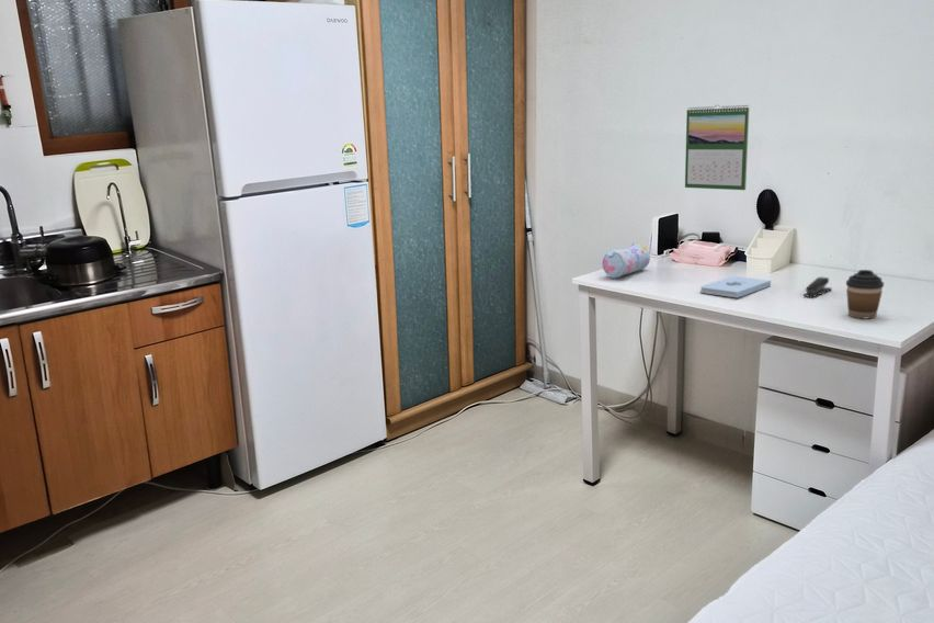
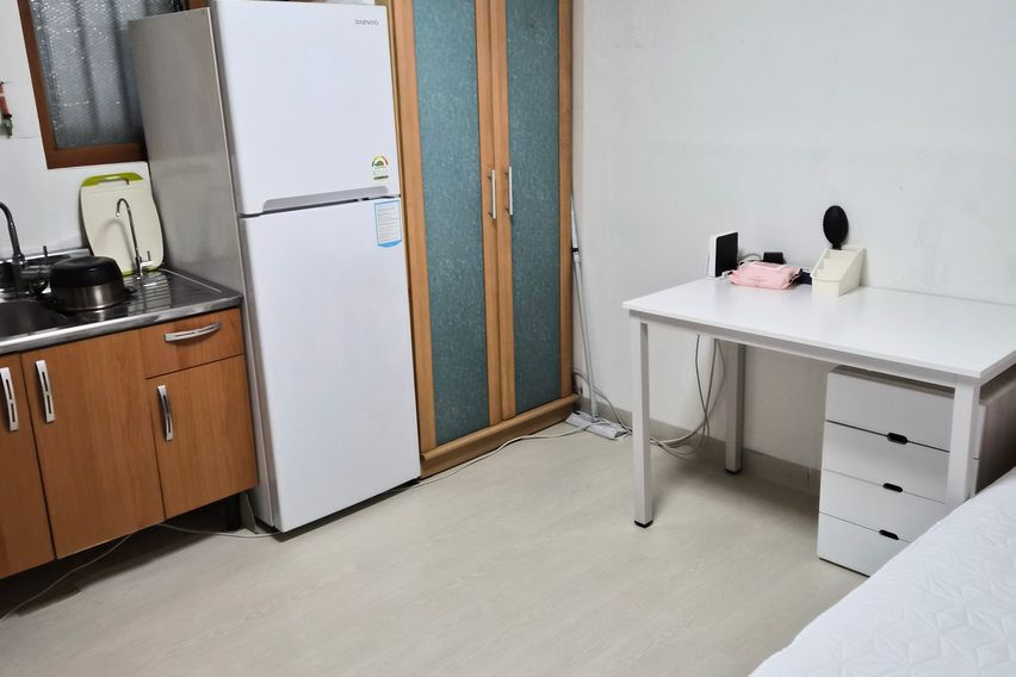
- stapler [802,275,833,298]
- pencil case [601,241,651,279]
- calendar [684,104,750,191]
- notepad [699,275,772,298]
- coffee cup [845,269,885,319]
